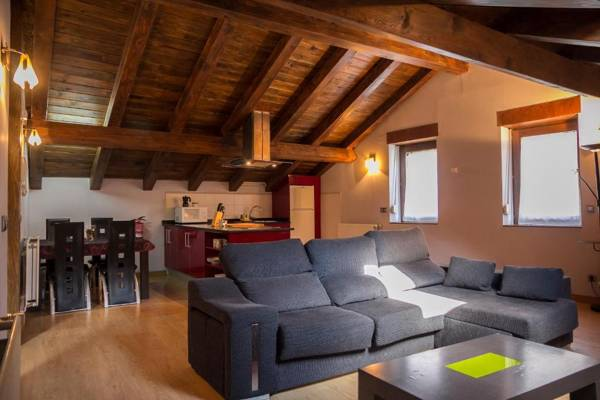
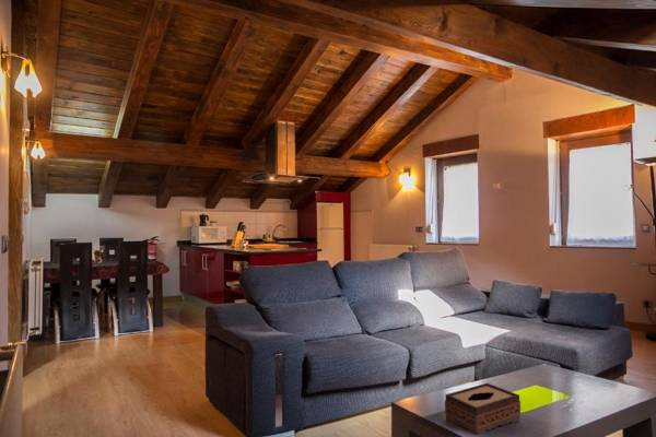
+ tissue box [444,382,522,436]
